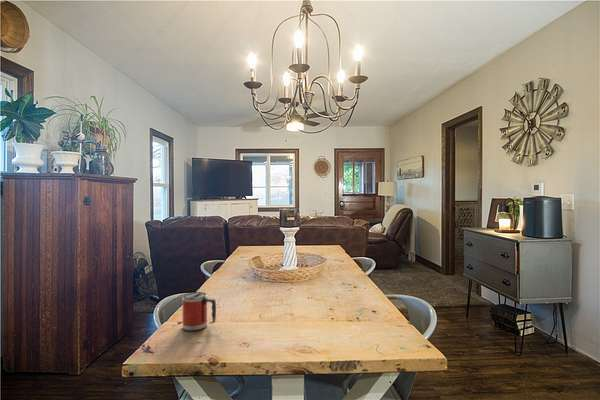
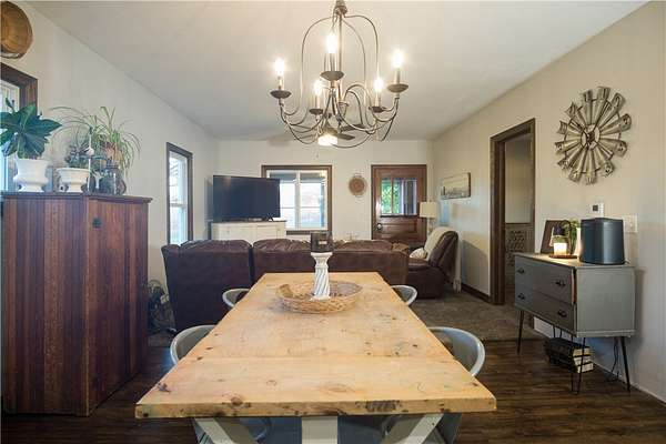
- mug [181,291,217,332]
